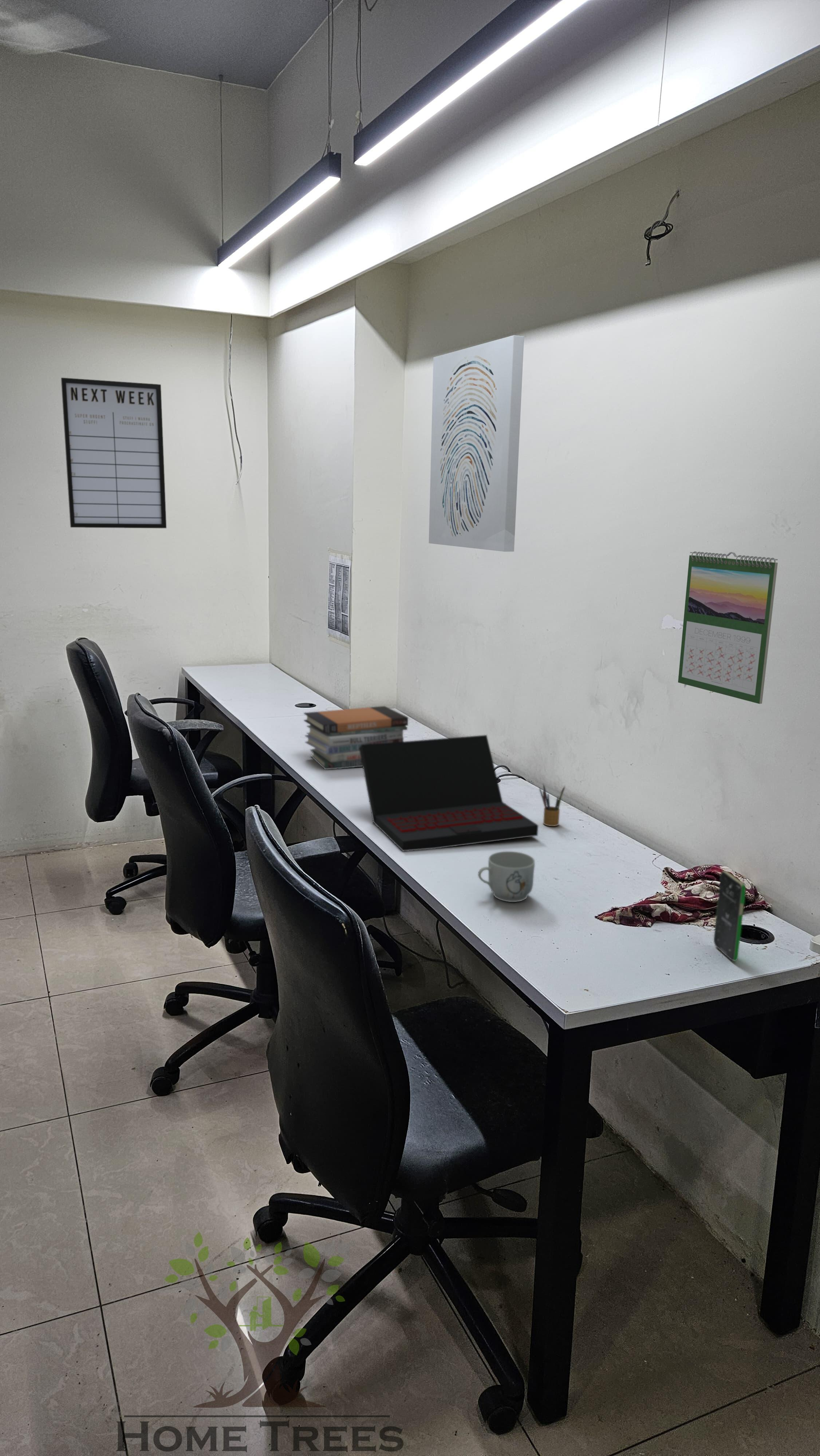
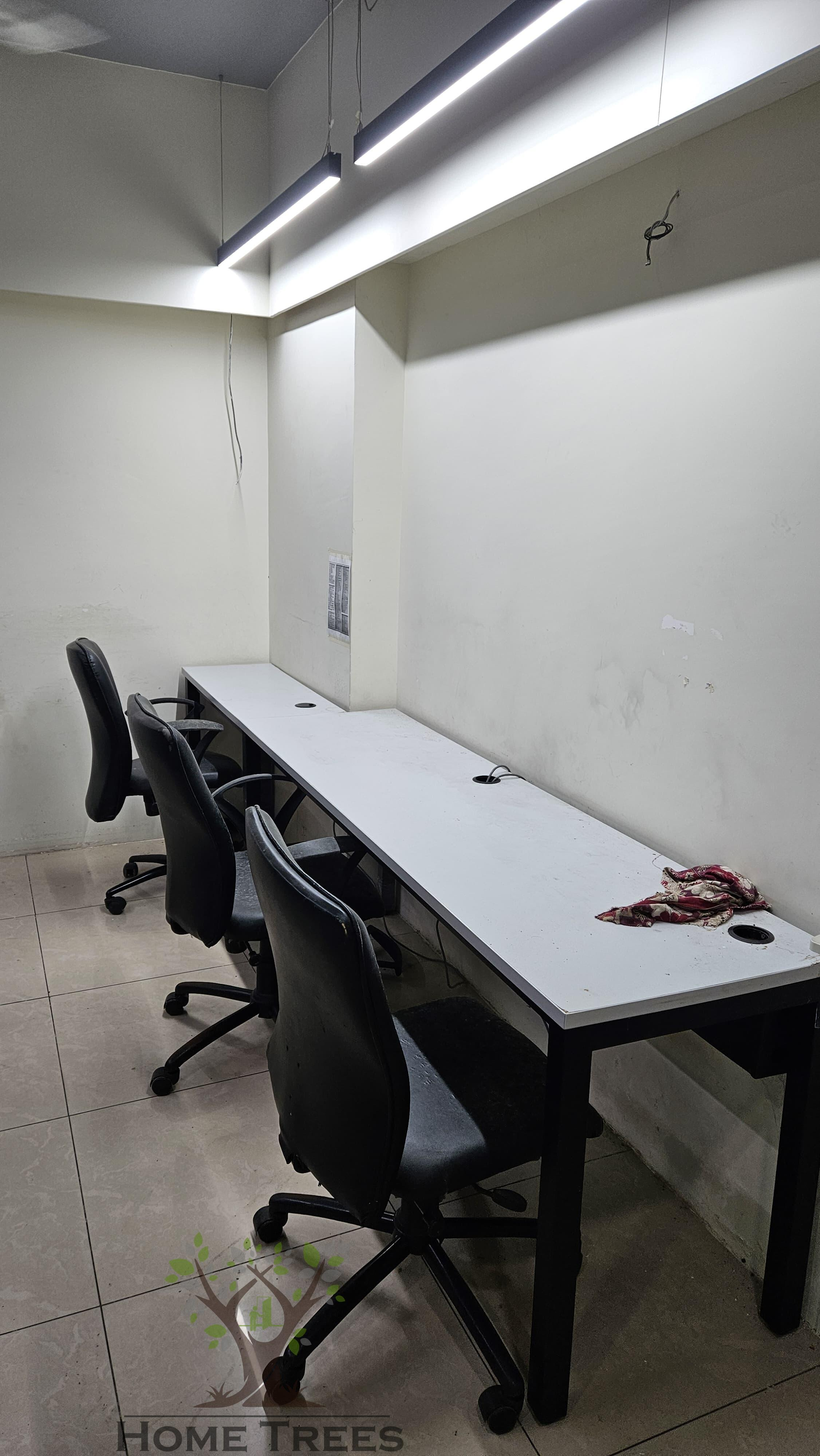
- book stack [303,706,409,770]
- calendar [678,551,778,704]
- mug [478,851,535,902]
- writing board [60,377,167,529]
- wall art [429,335,524,552]
- laptop [359,735,539,852]
- pencil box [539,783,565,827]
- smartphone [713,870,746,962]
